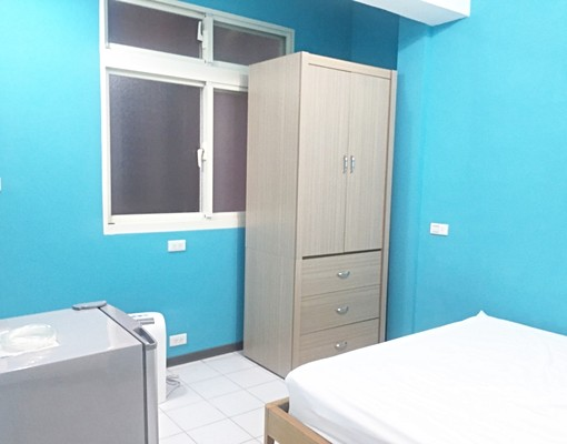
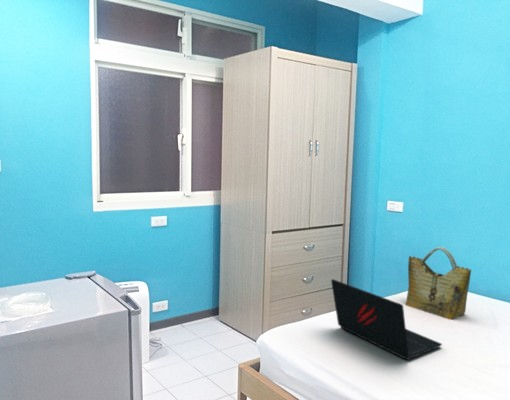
+ laptop [330,278,443,361]
+ grocery bag [405,246,472,321]
